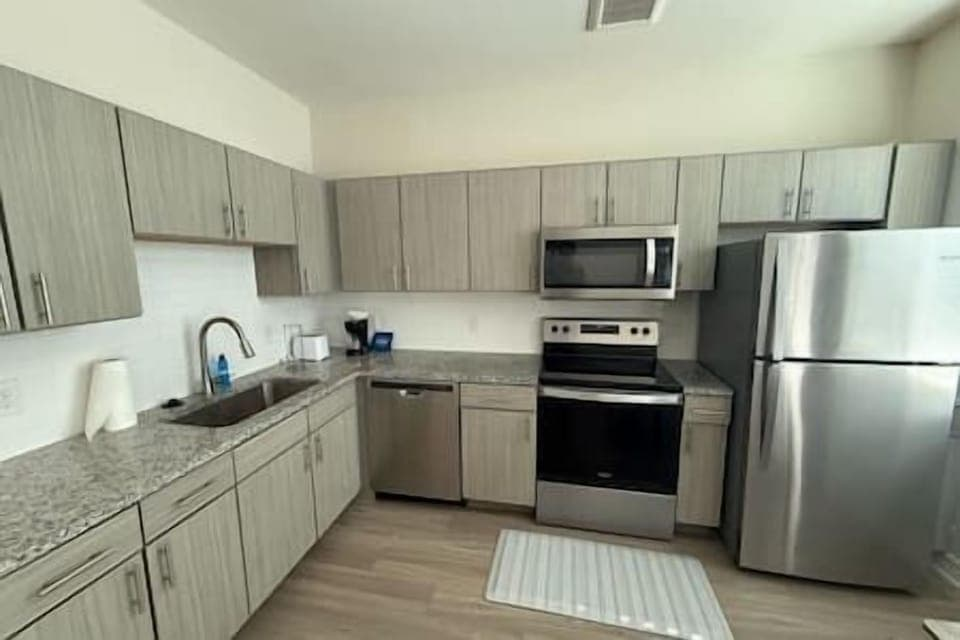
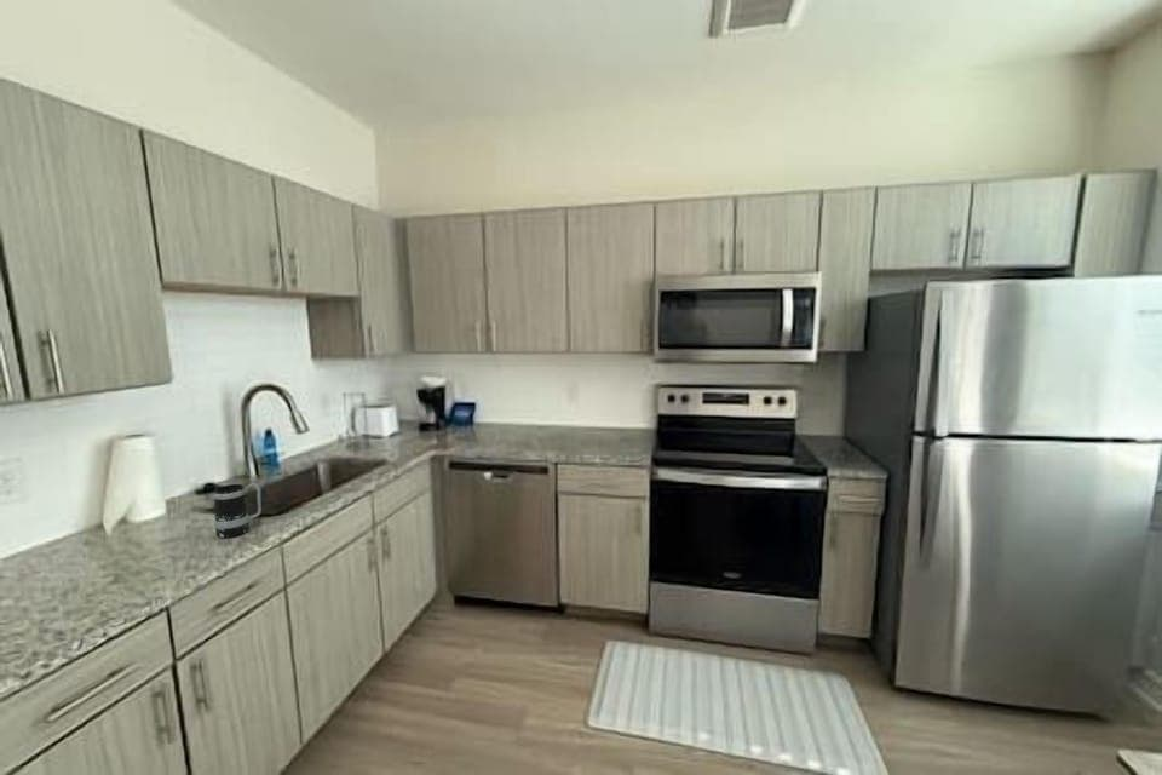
+ mug [213,482,263,539]
